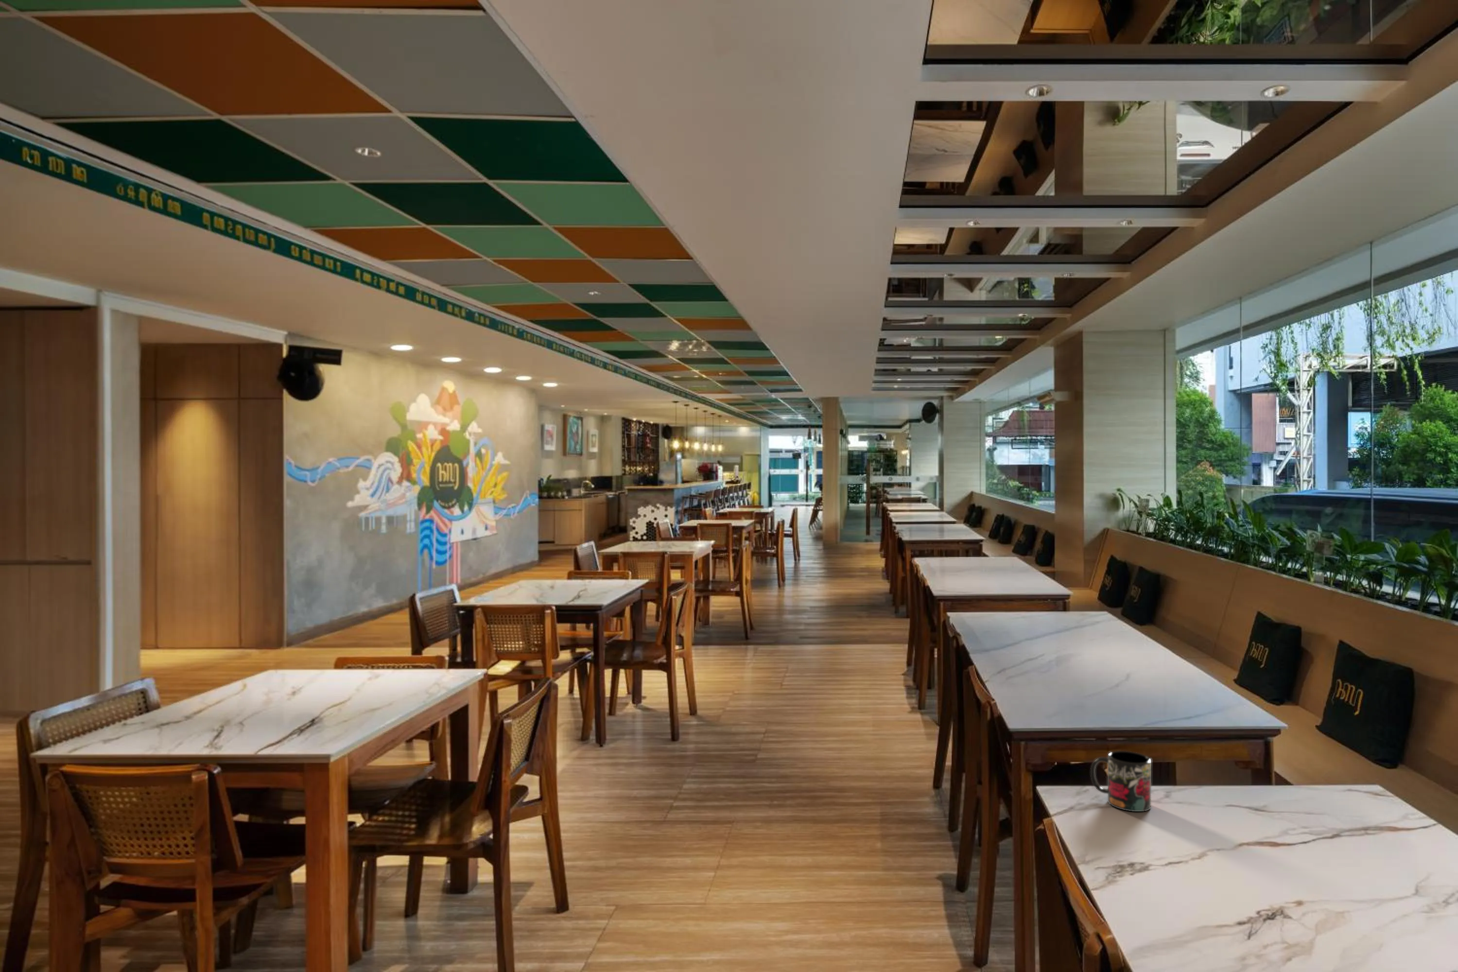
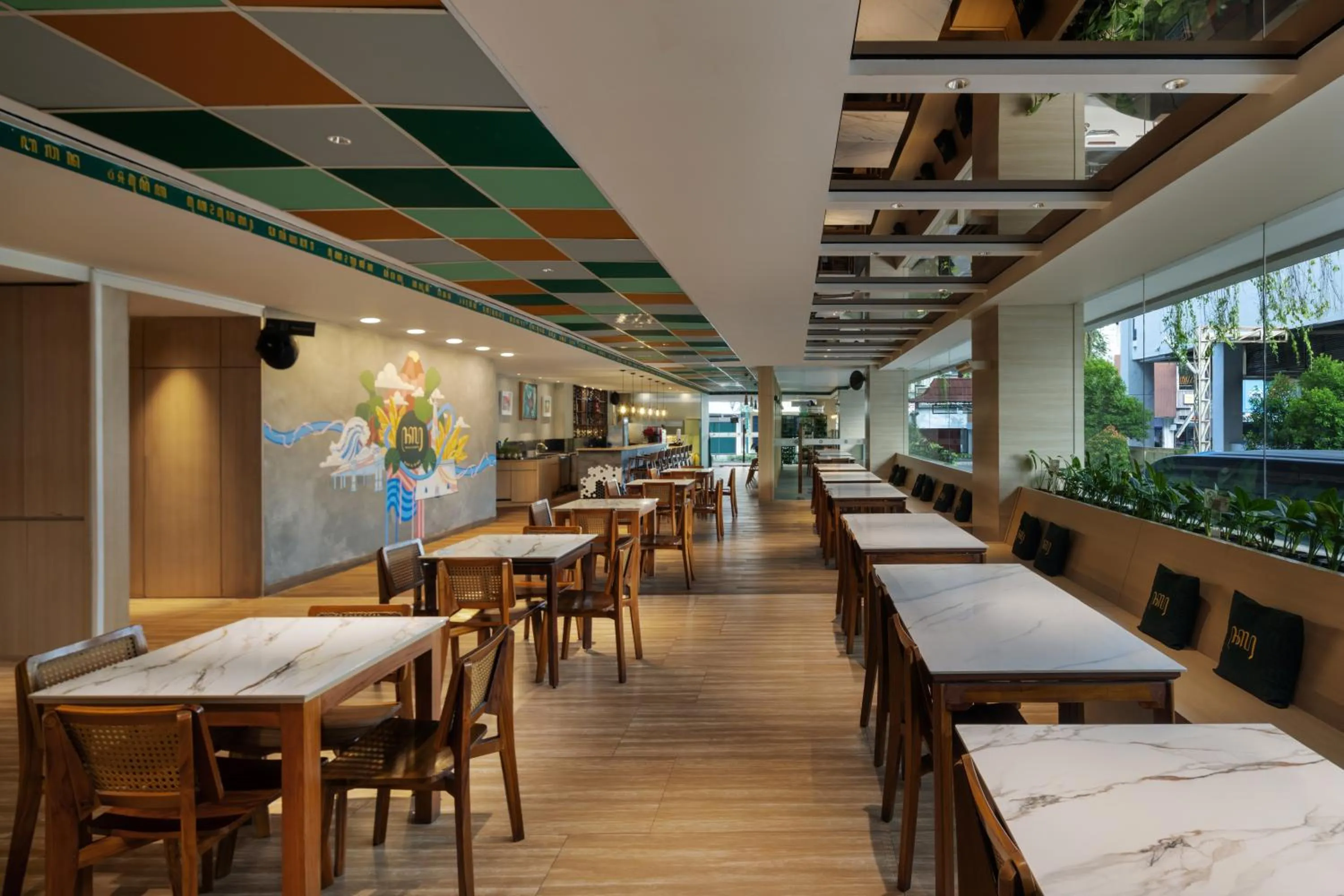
- mug [1090,751,1152,813]
